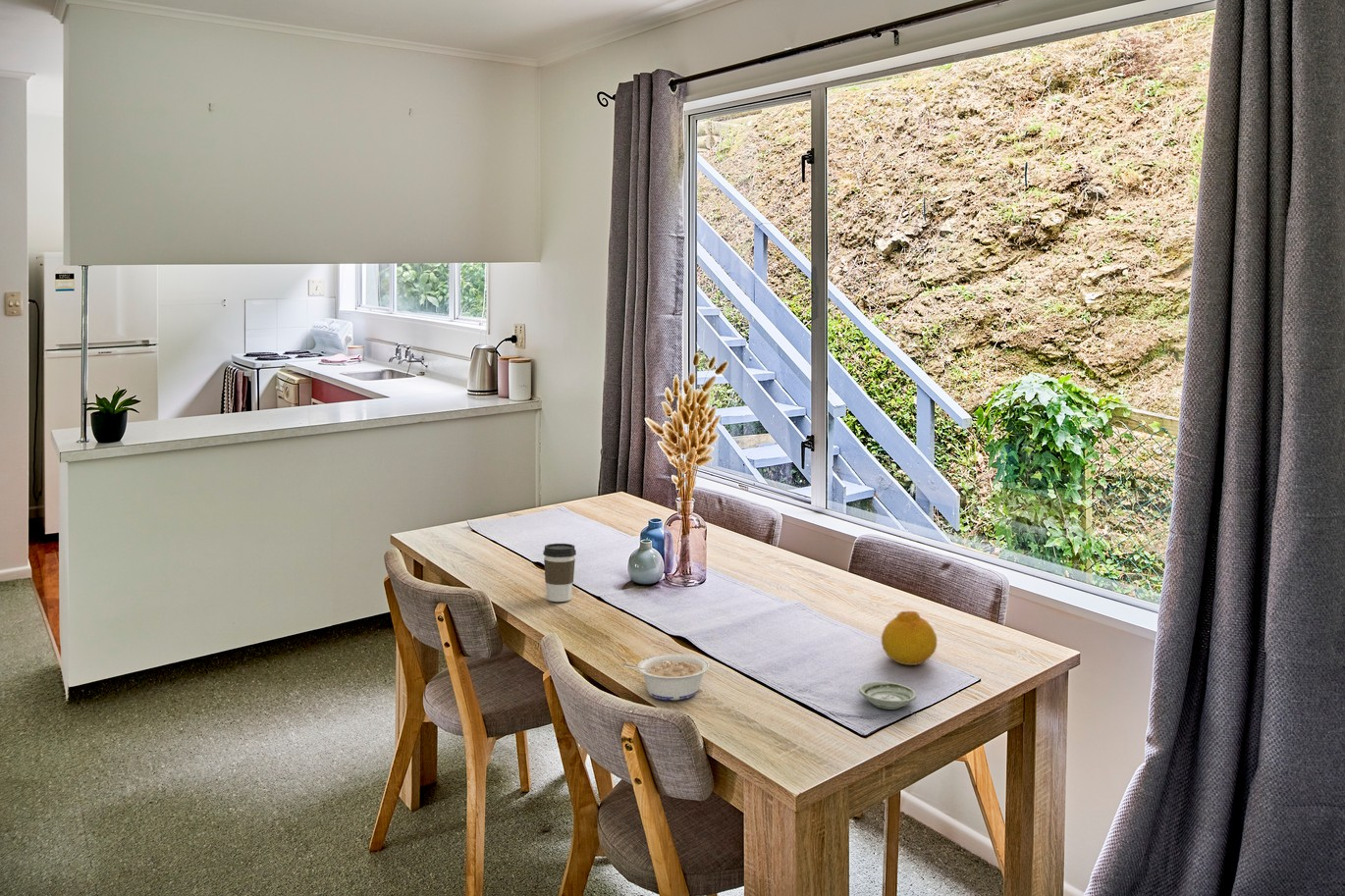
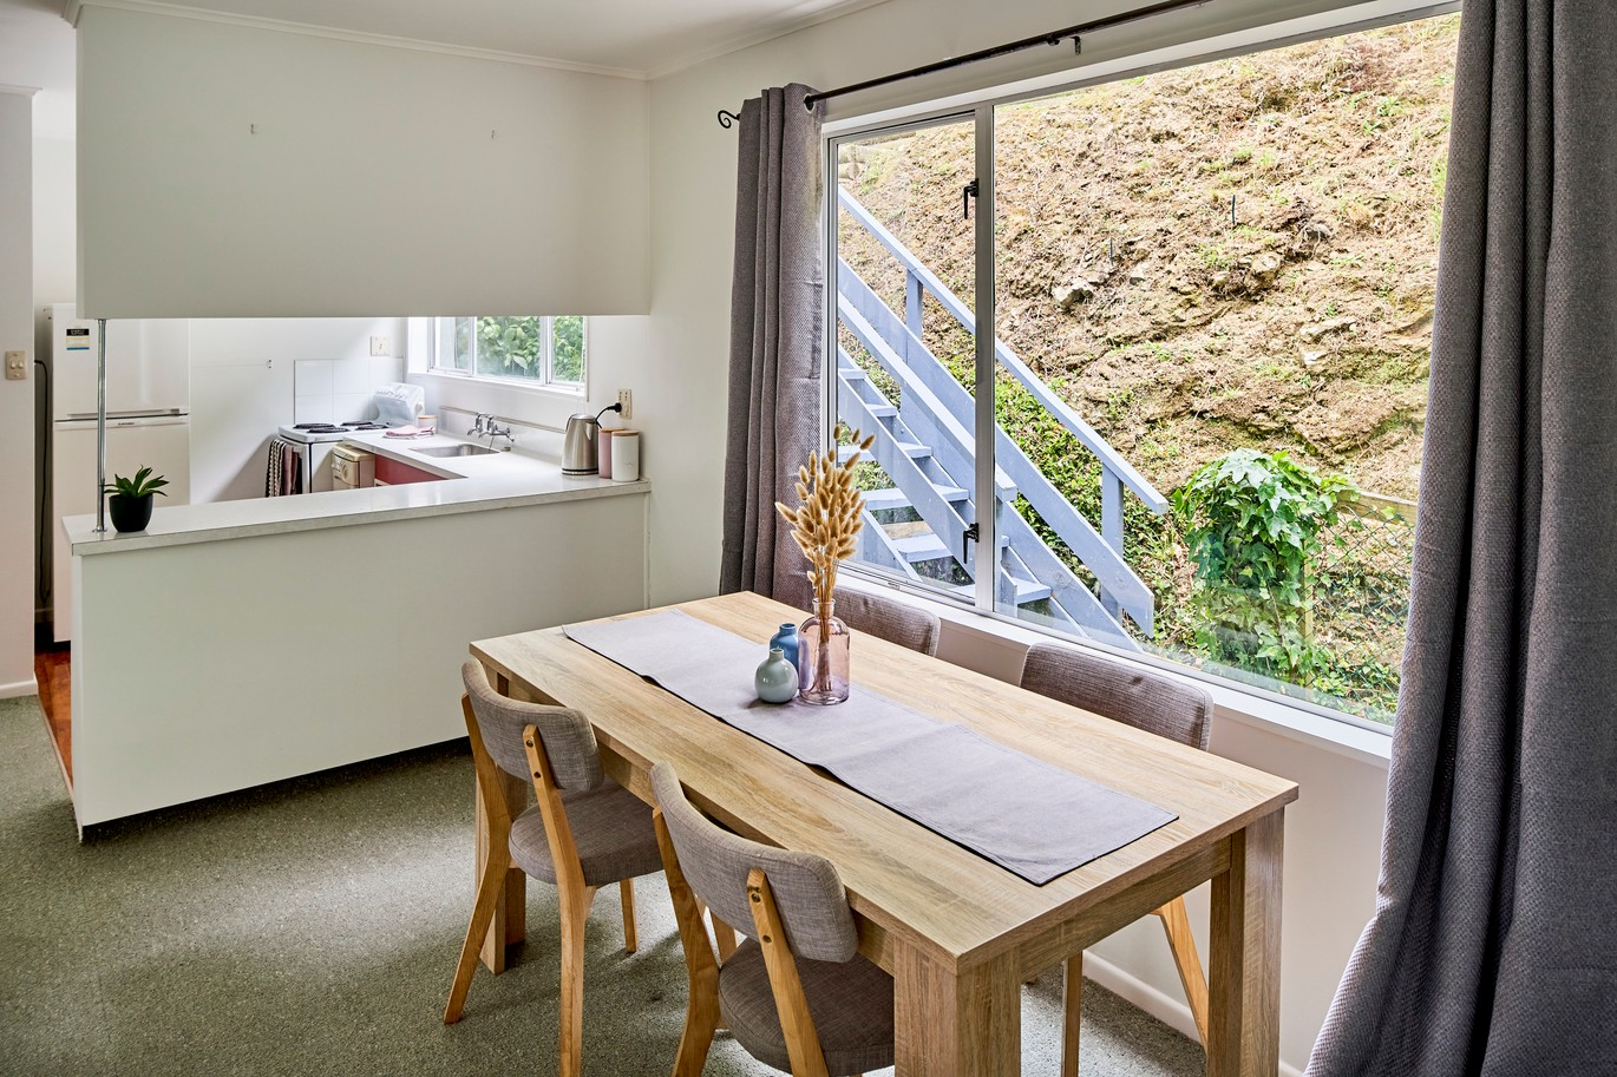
- legume [621,653,710,701]
- fruit [881,610,938,666]
- coffee cup [542,543,577,603]
- saucer [858,680,917,711]
